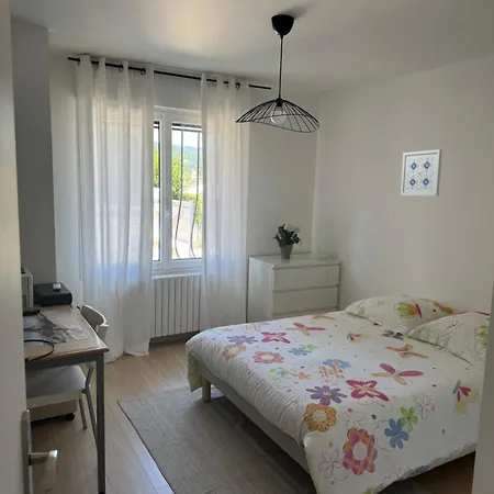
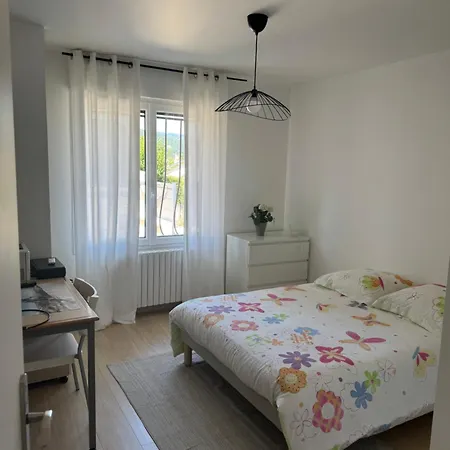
- wall art [400,148,444,197]
